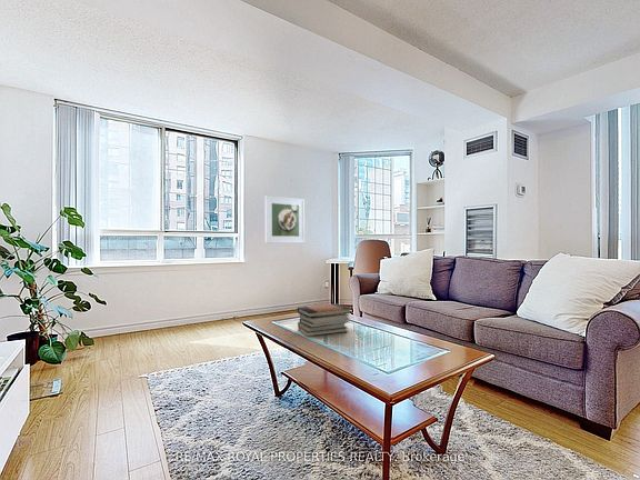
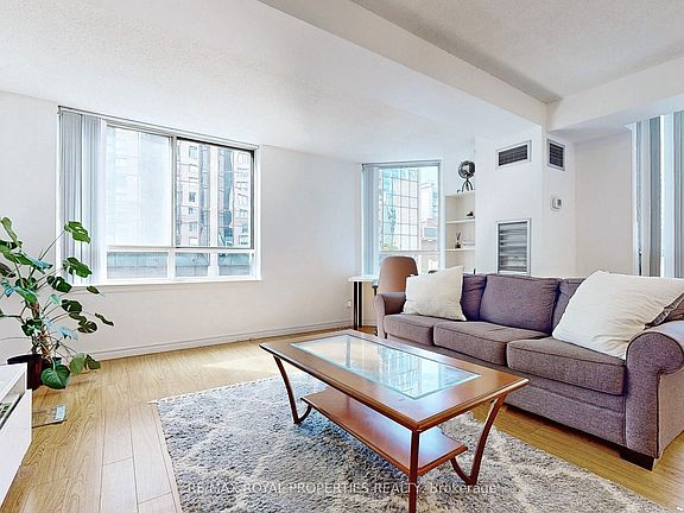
- book stack [297,302,352,338]
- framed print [264,194,306,244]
